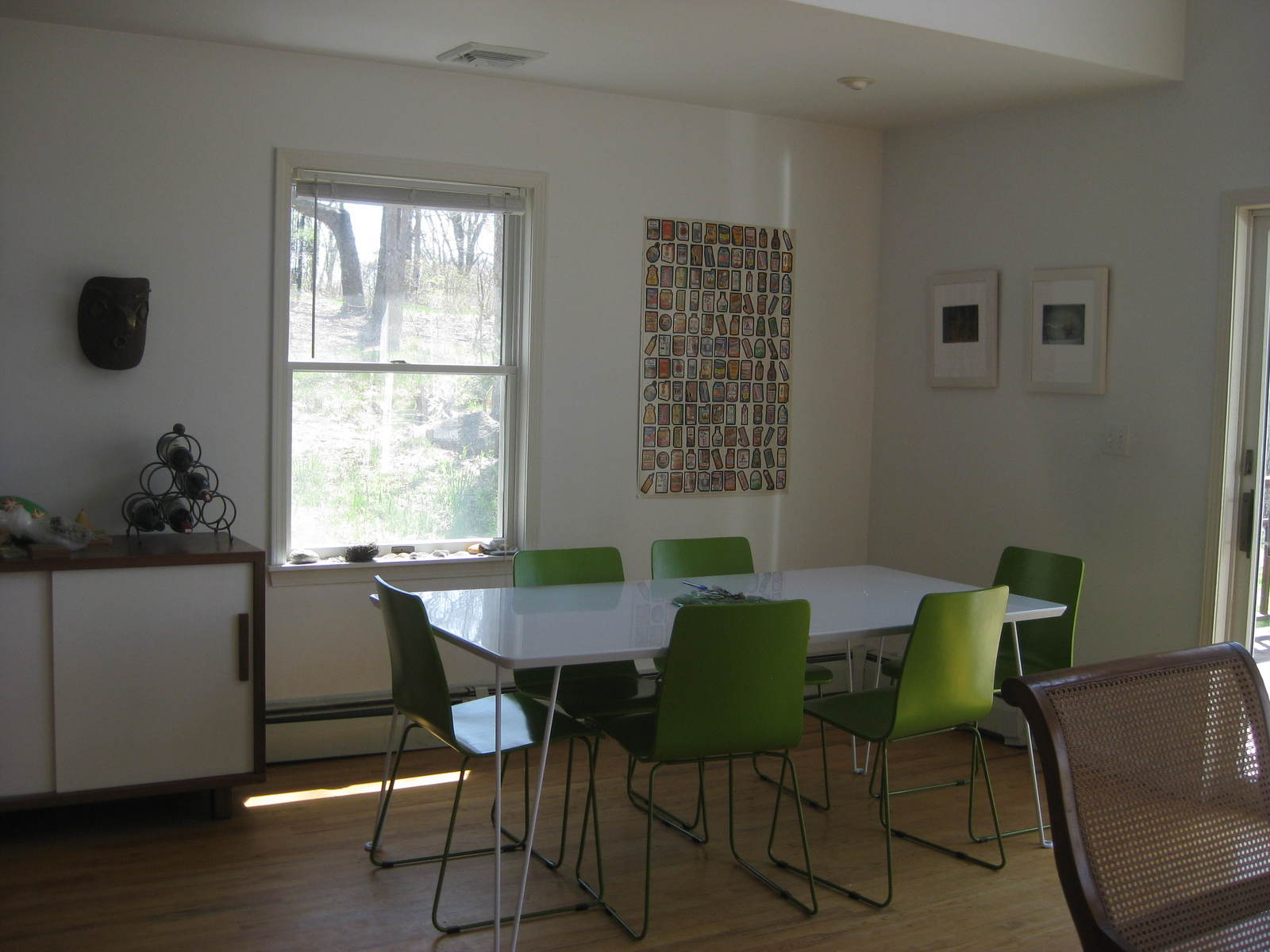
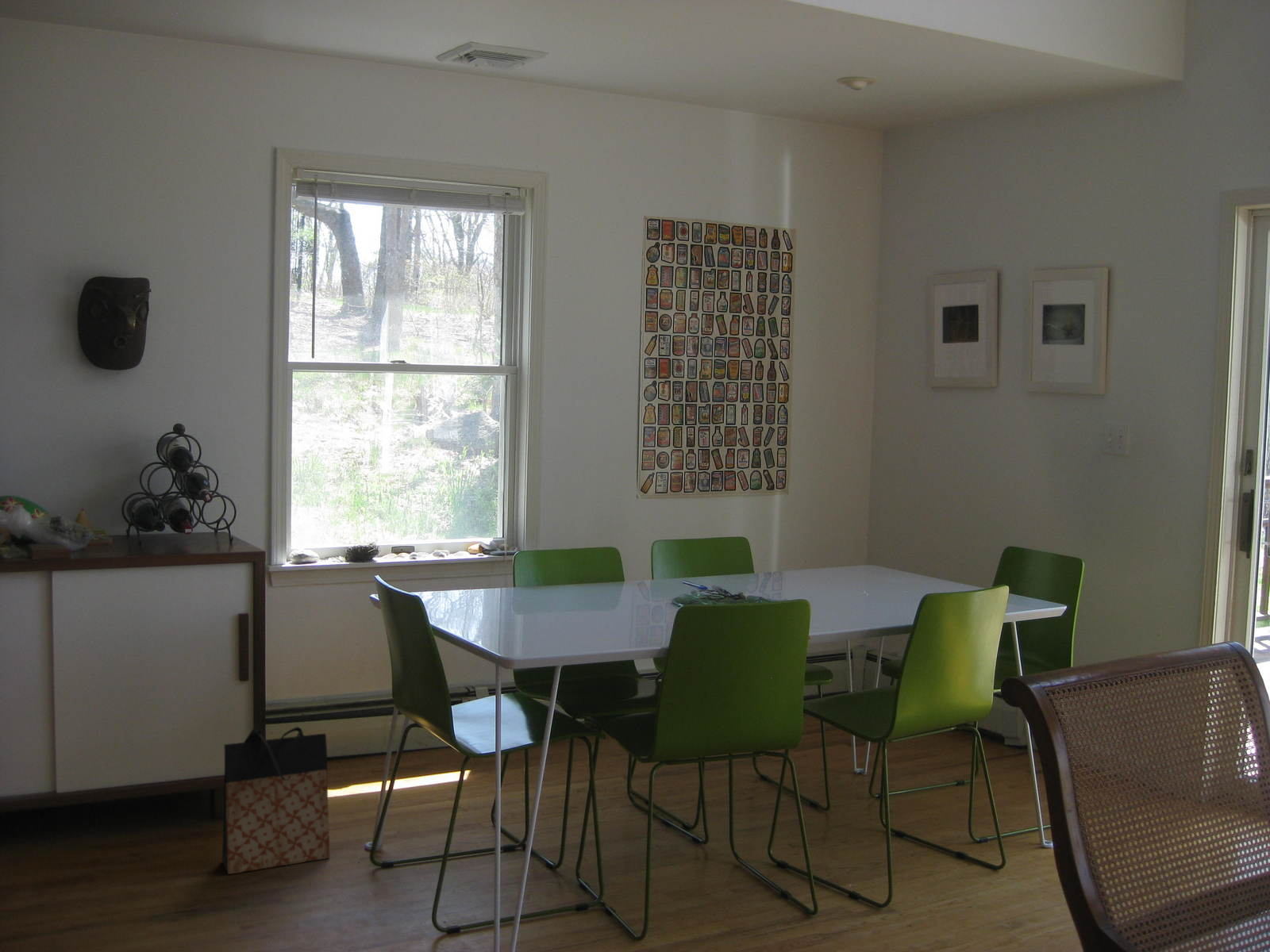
+ bag [221,726,331,875]
